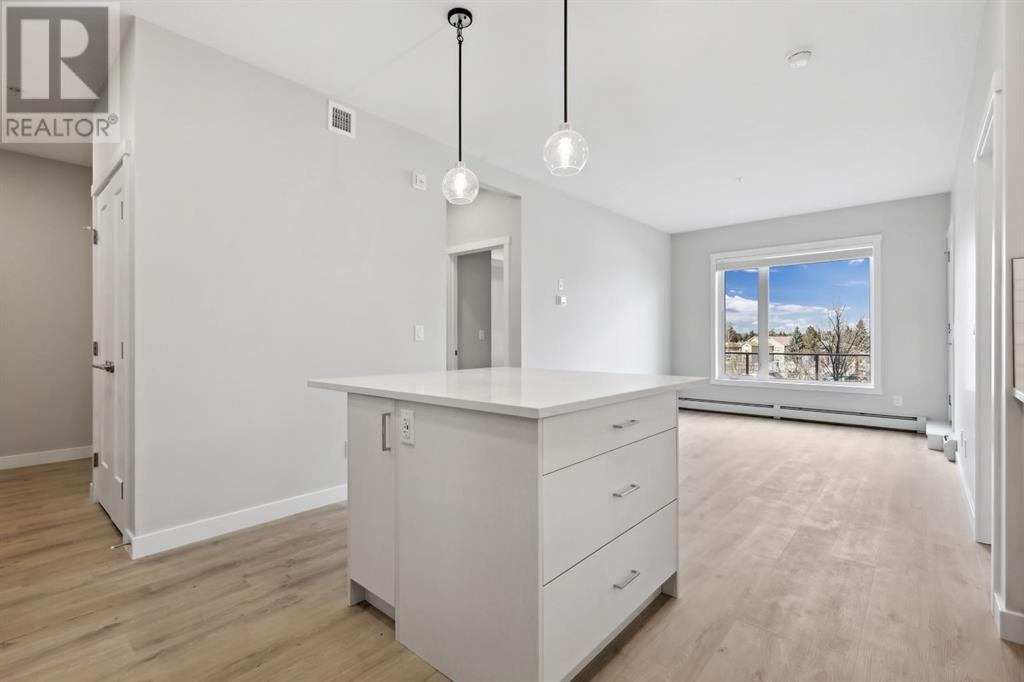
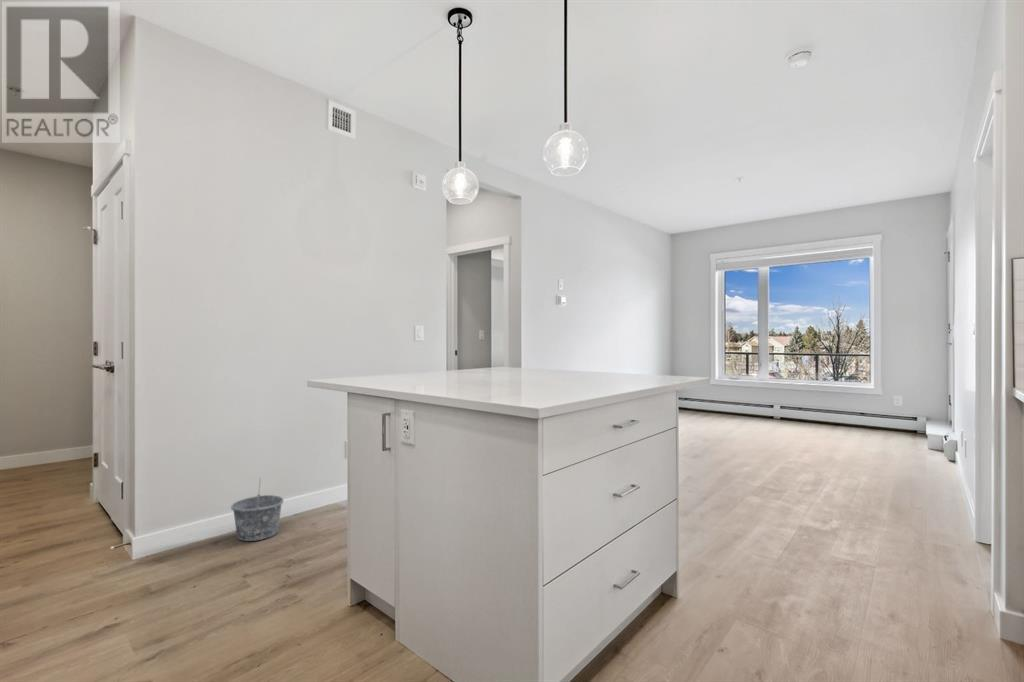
+ bucket [230,476,285,542]
